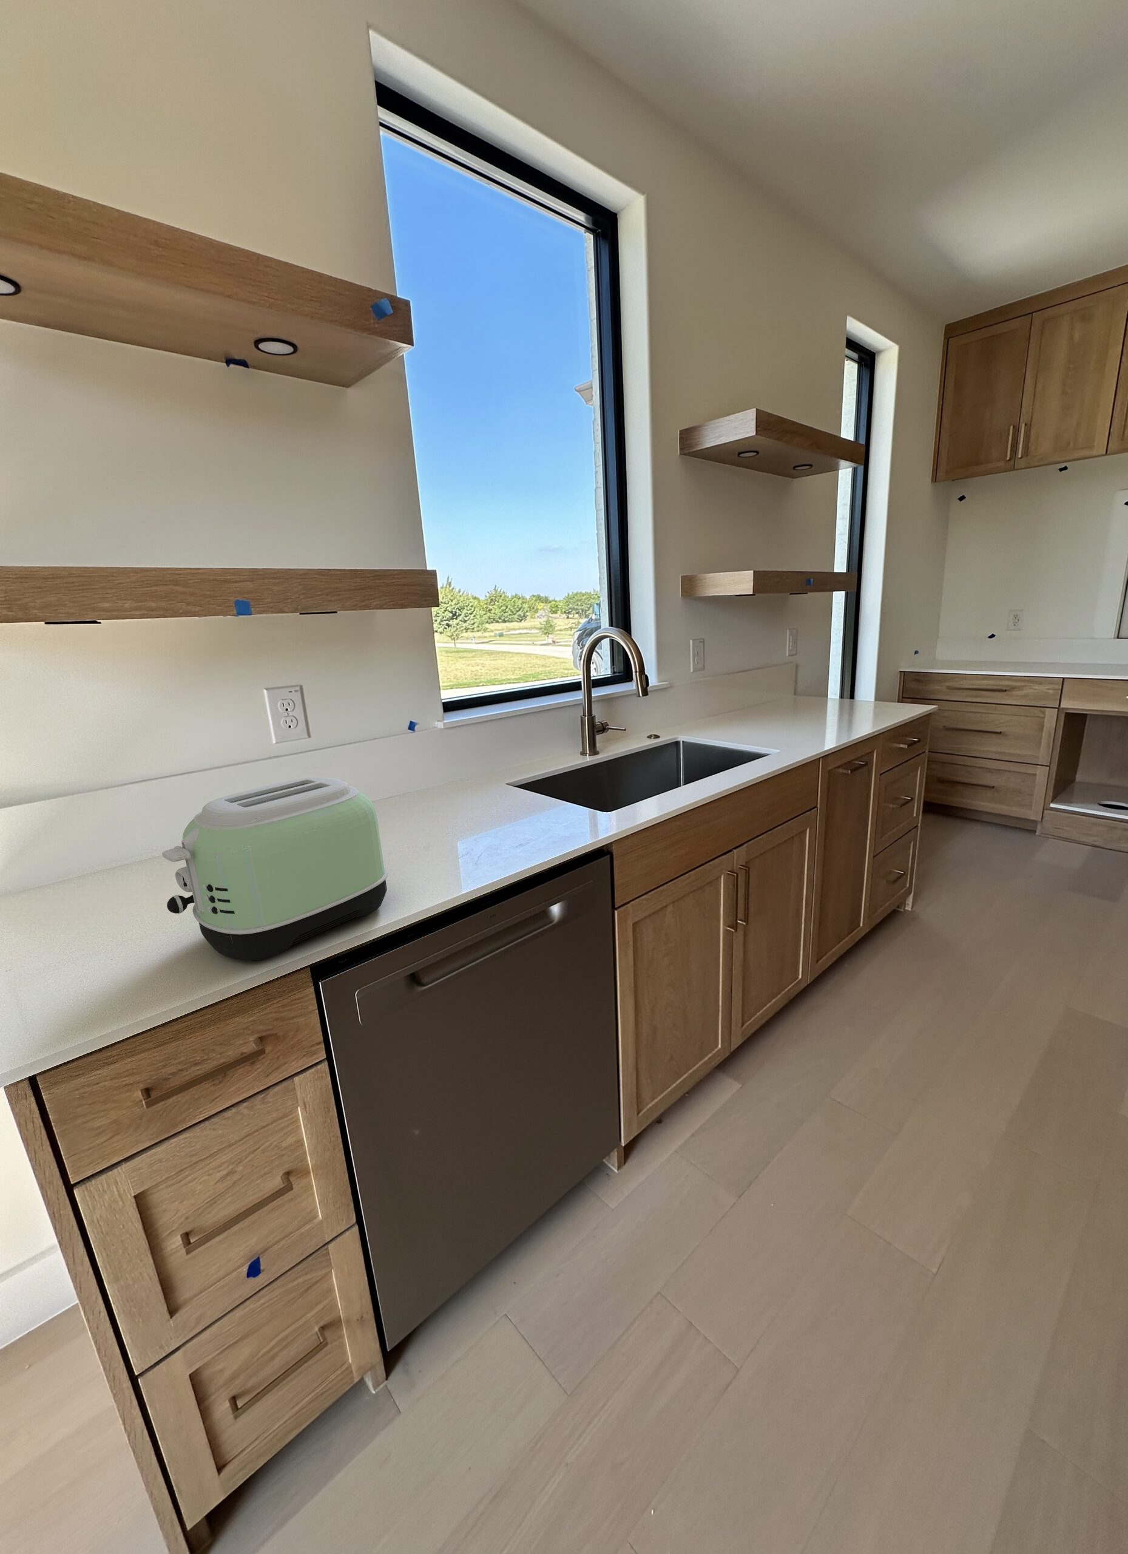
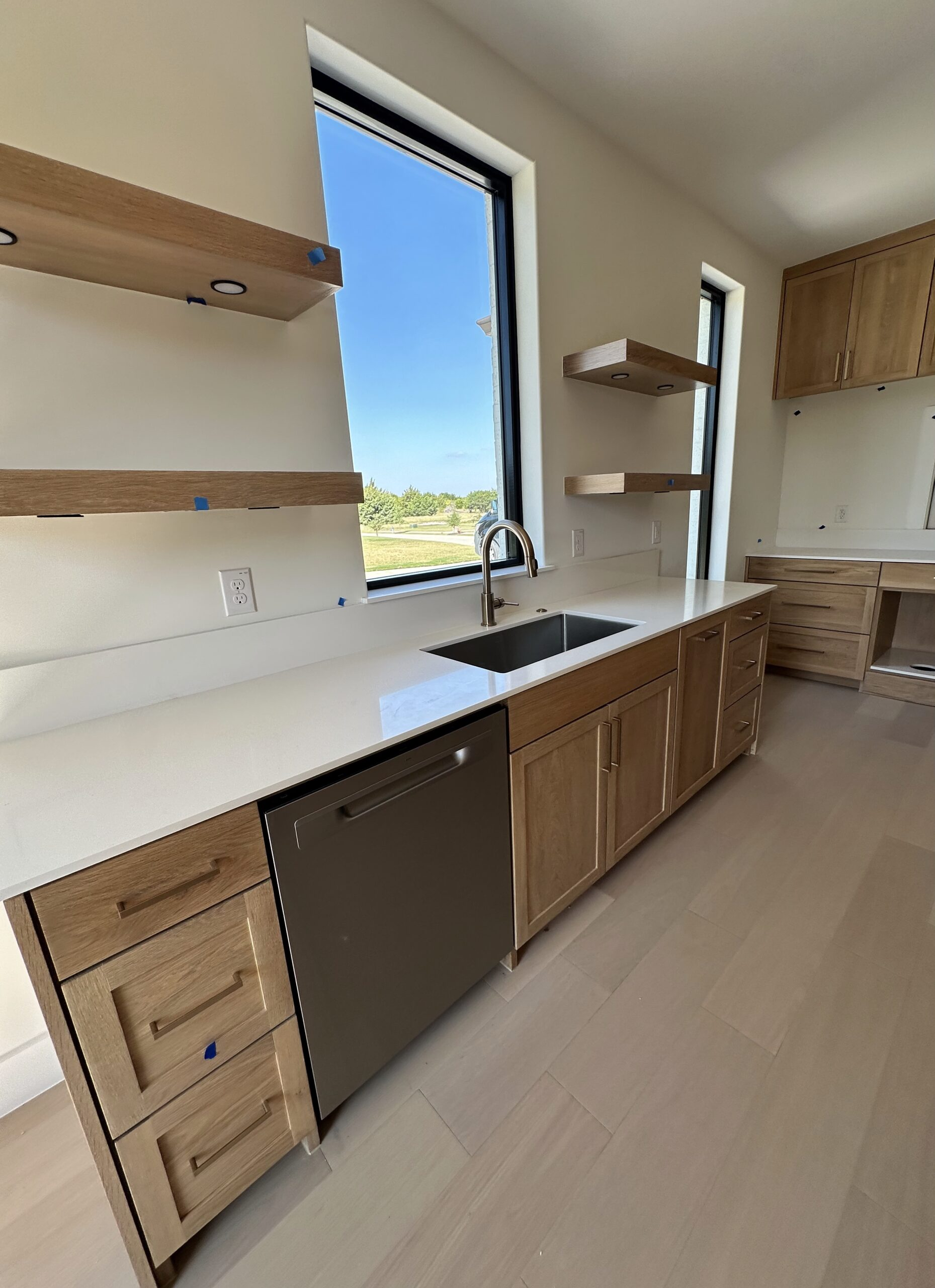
- toaster [162,776,388,962]
